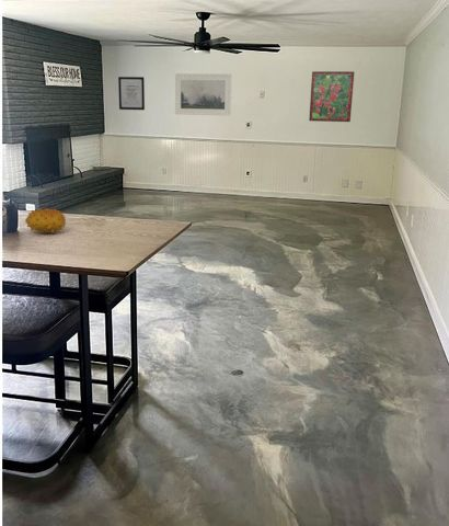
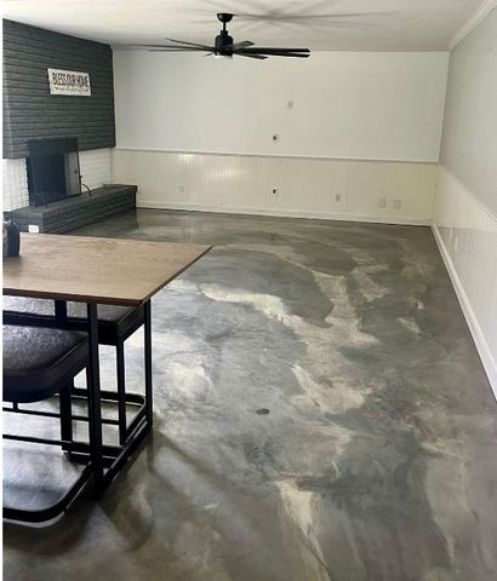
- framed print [174,72,232,116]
- wall art [117,76,146,111]
- fruit [24,207,67,235]
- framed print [308,70,355,123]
